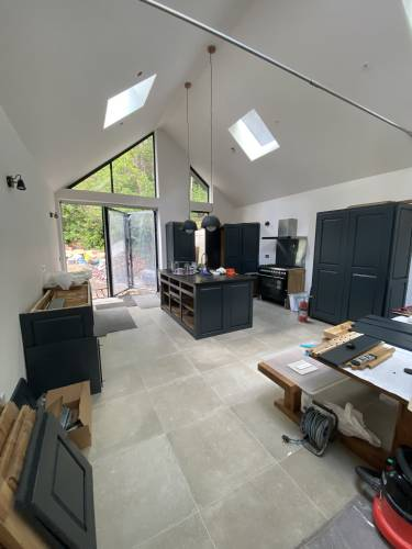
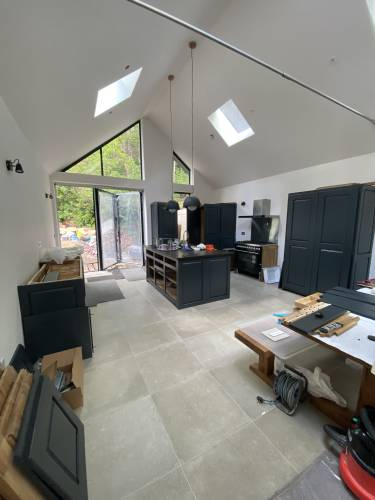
- fire extinguisher [294,295,314,324]
